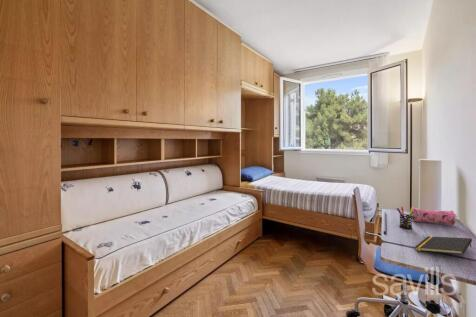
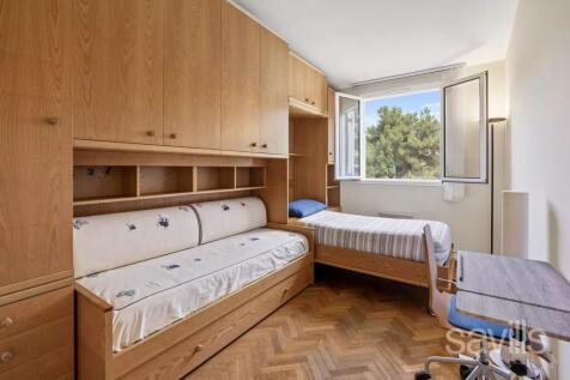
- notepad [414,235,473,255]
- pencil case [411,206,458,226]
- pen holder [396,206,414,230]
